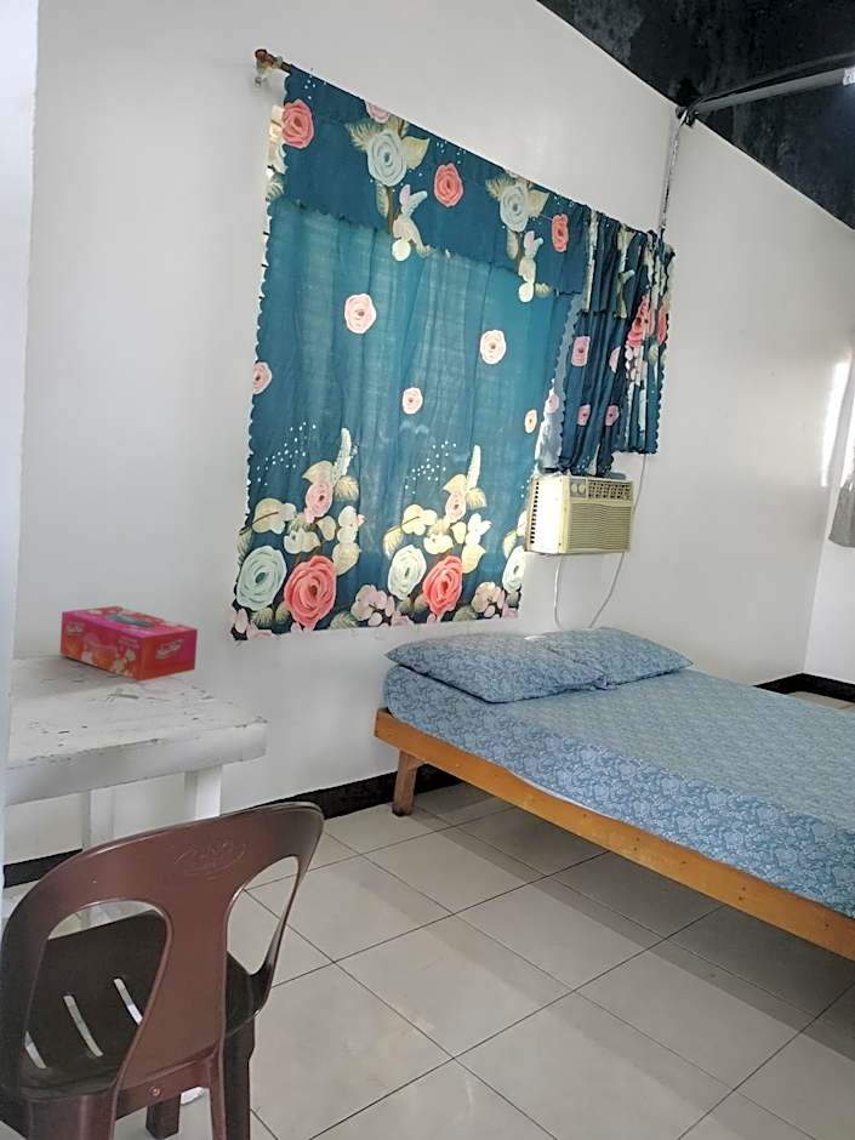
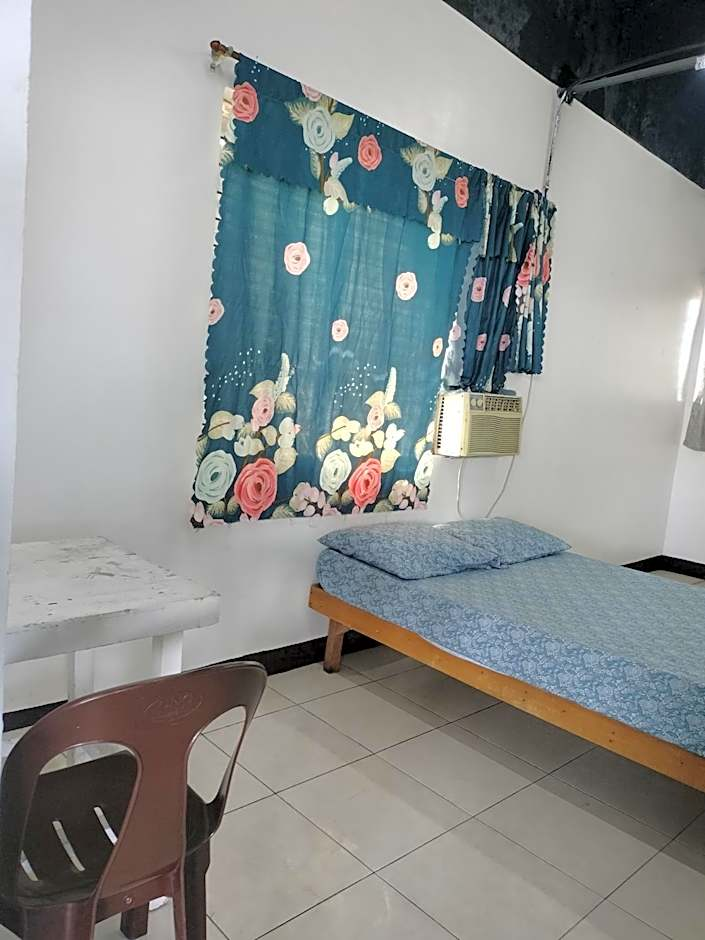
- tissue box [59,605,199,683]
